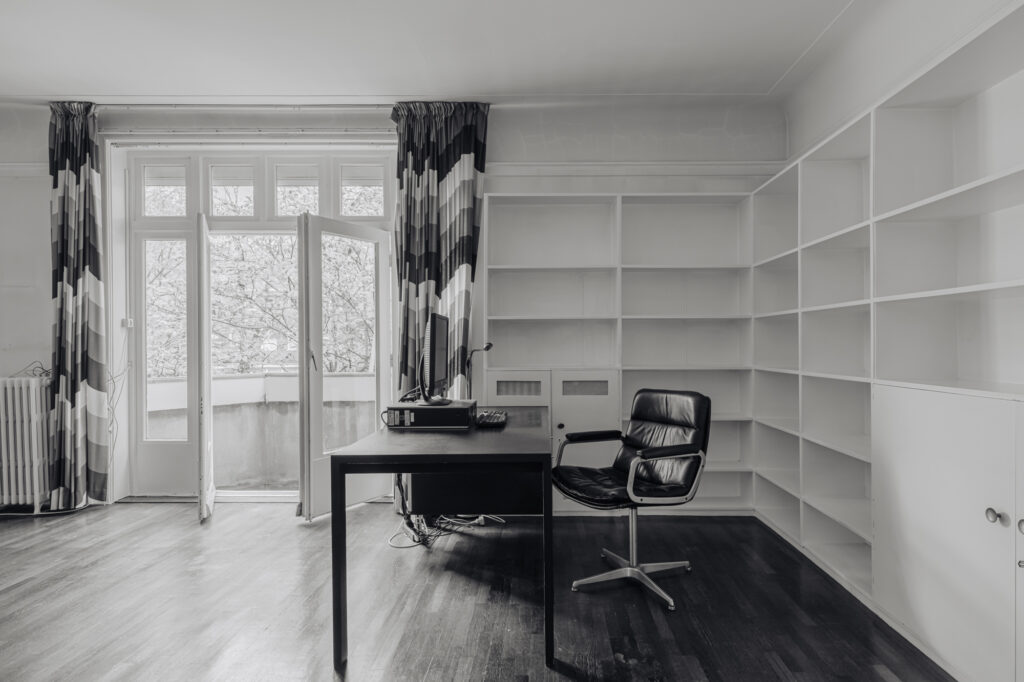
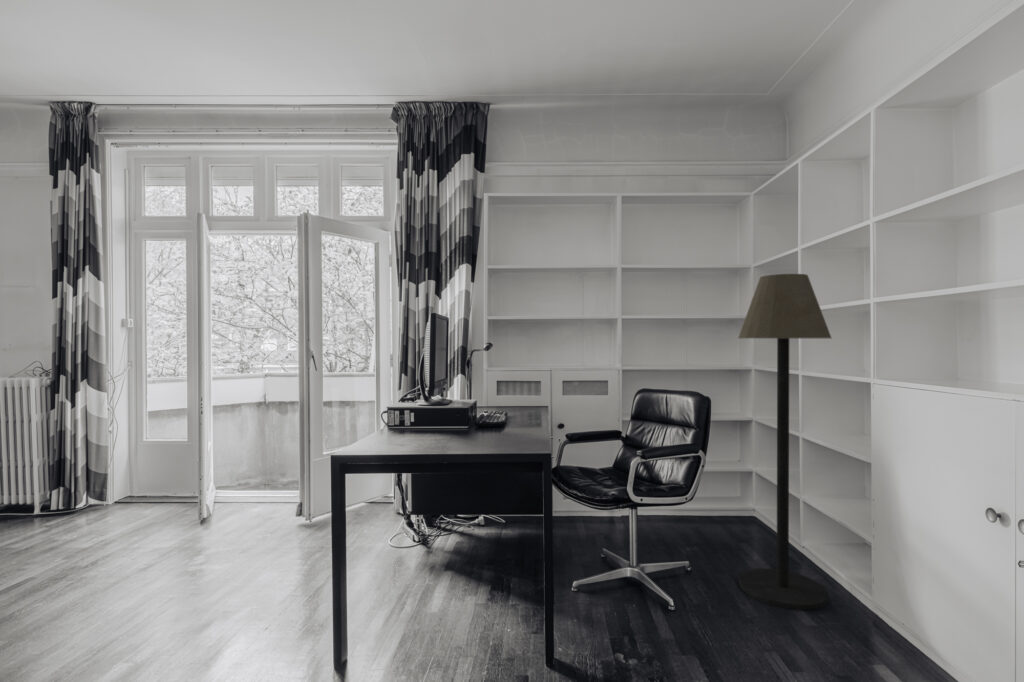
+ floor lamp [737,273,832,610]
